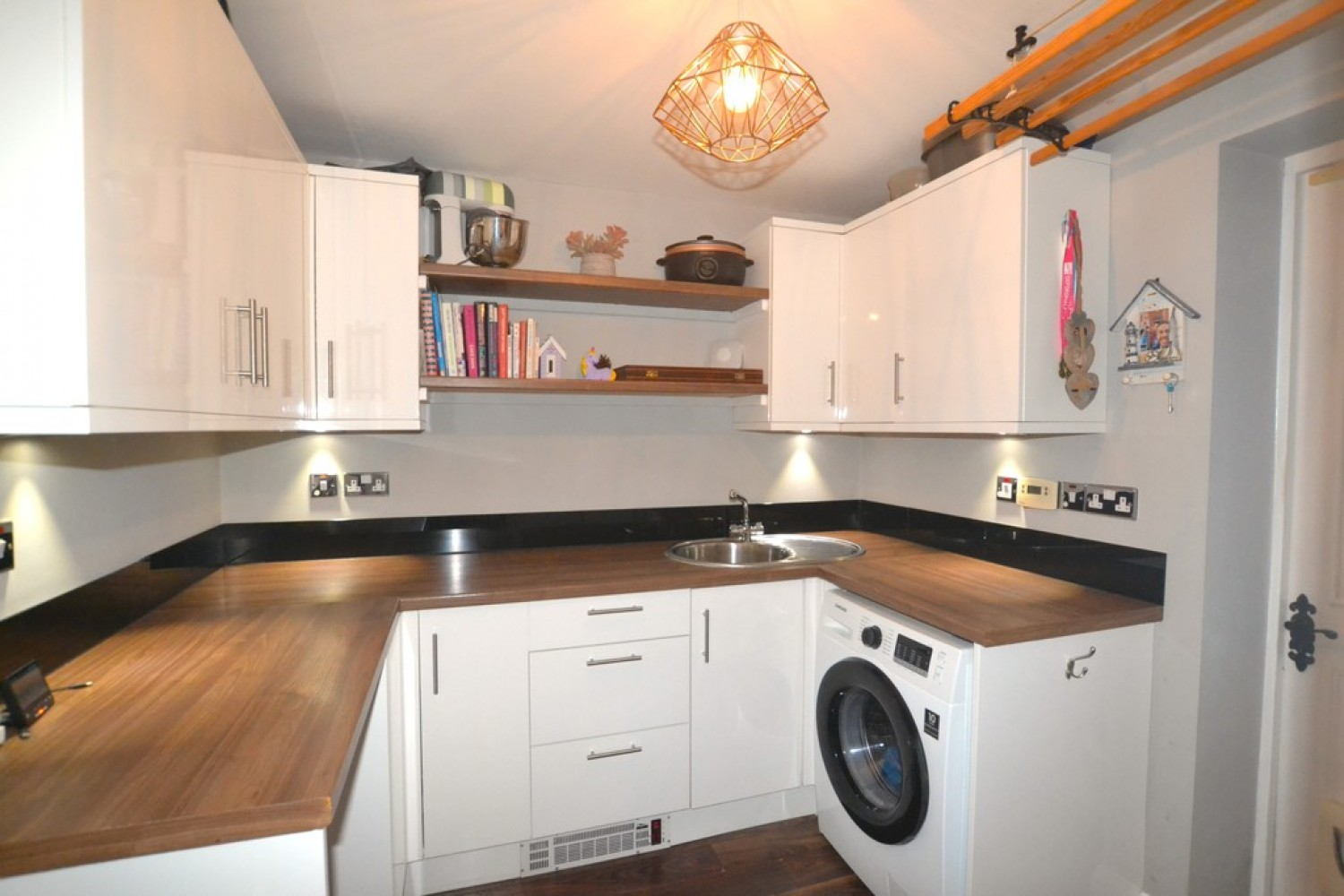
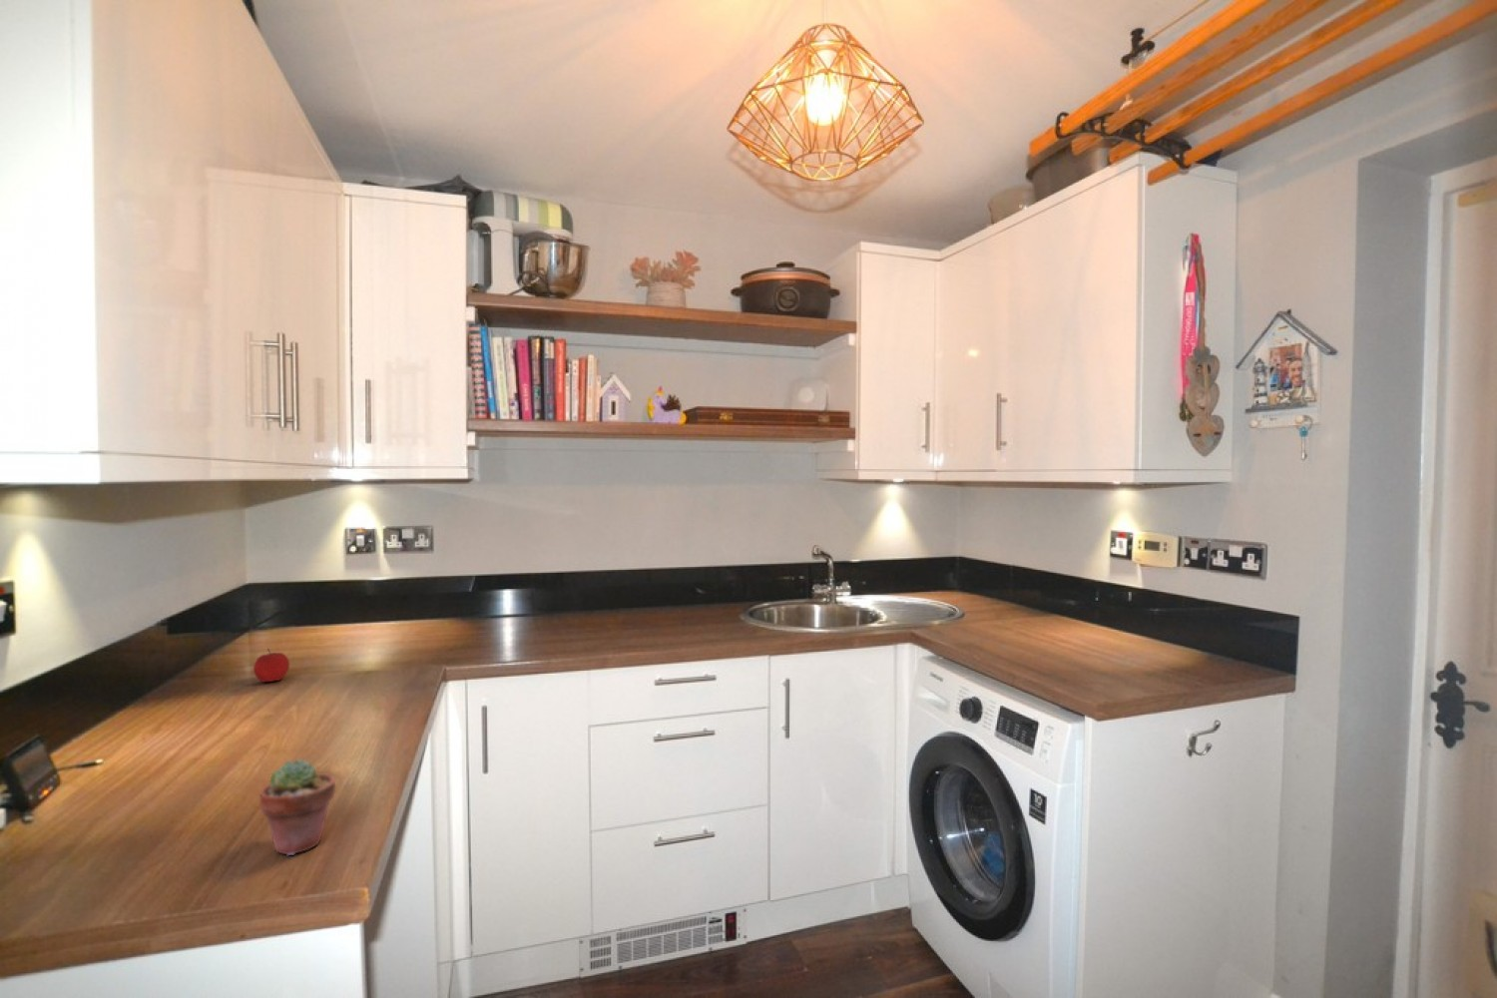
+ potted succulent [260,759,336,858]
+ apple [253,648,291,683]
